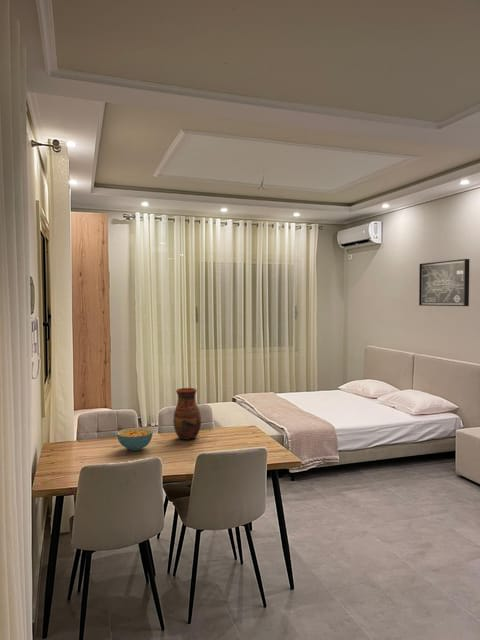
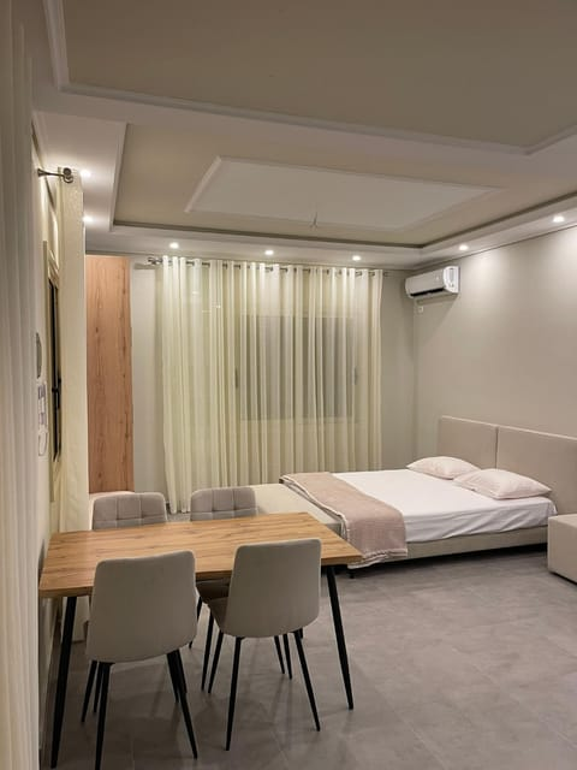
- cereal bowl [116,427,154,452]
- vase [172,387,202,441]
- wall art [418,258,470,307]
